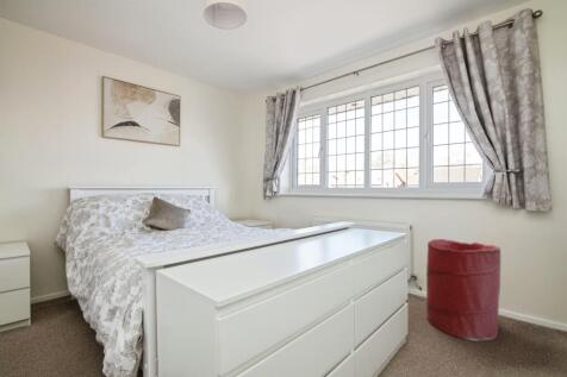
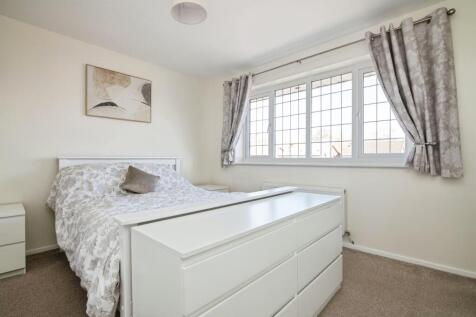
- laundry hamper [425,238,501,343]
